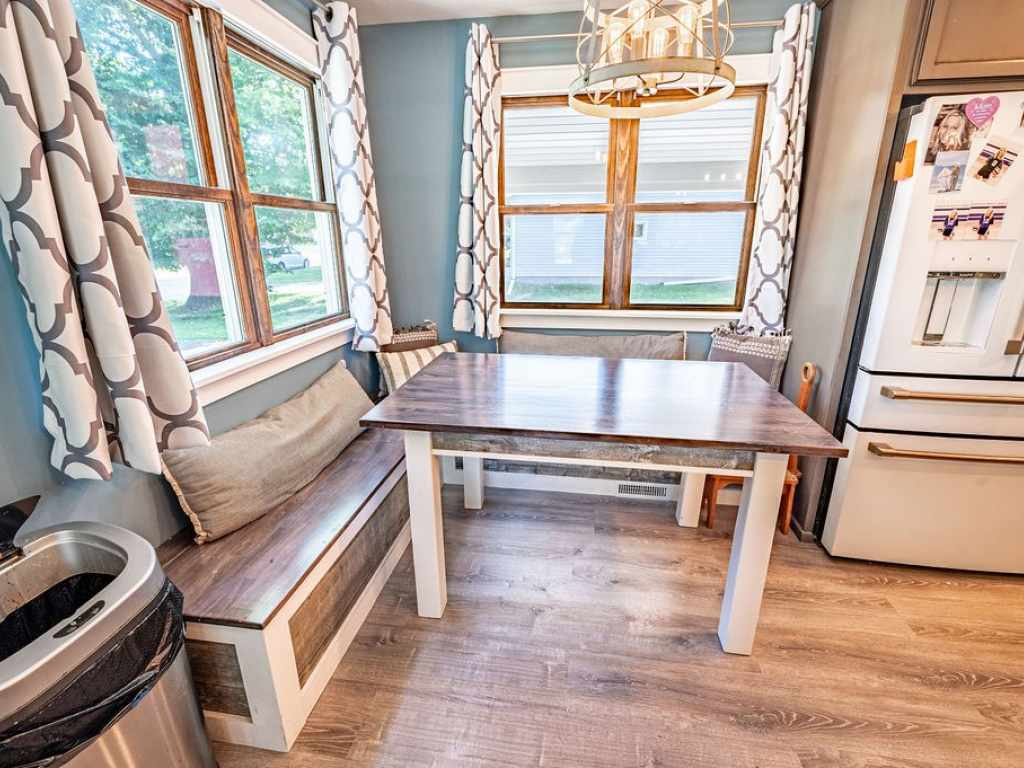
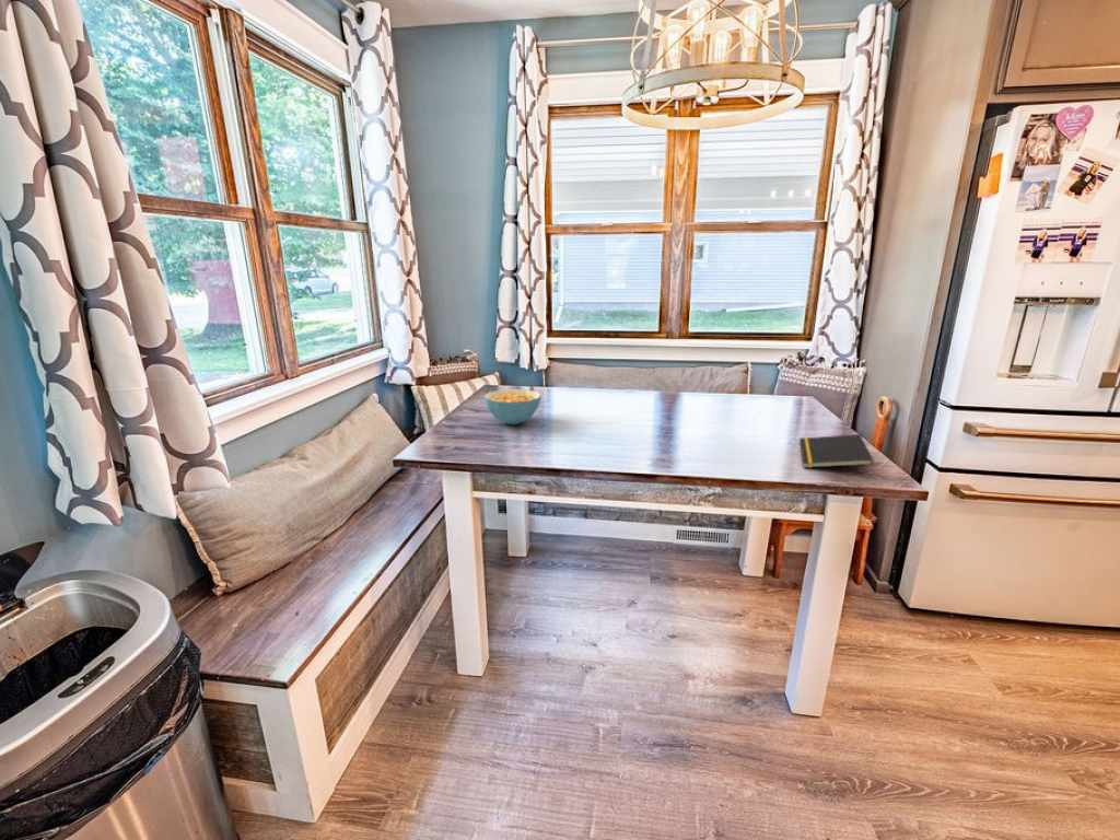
+ cereal bowl [483,388,542,425]
+ notepad [798,433,875,469]
